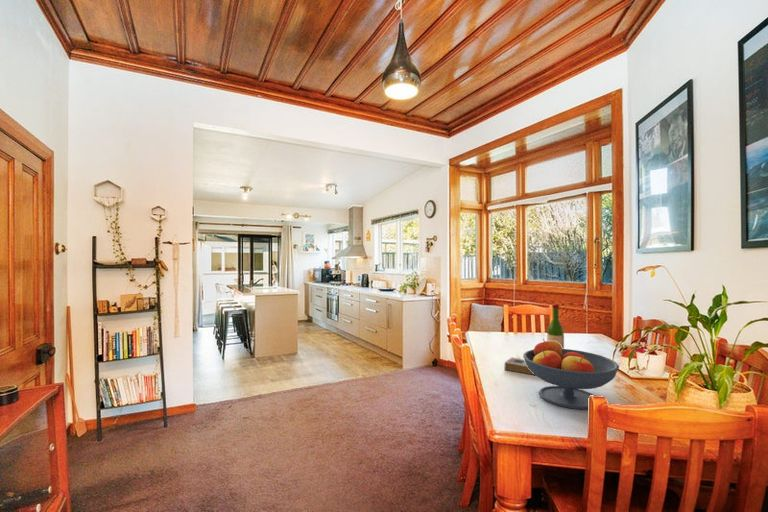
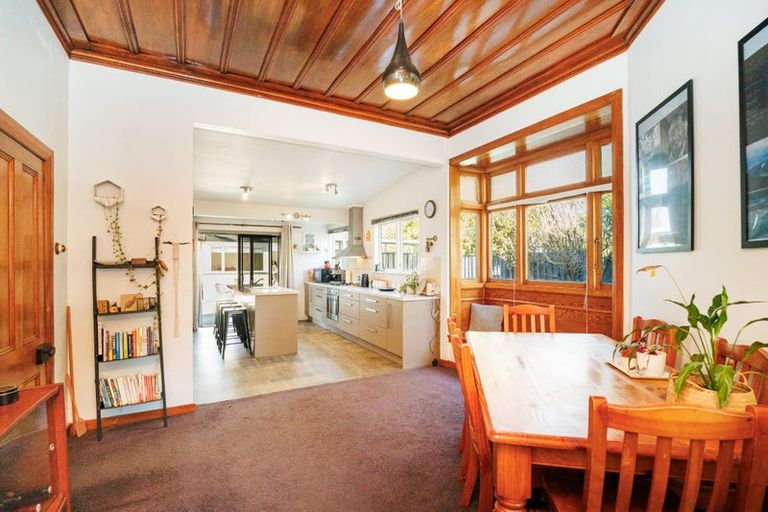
- book [503,356,536,376]
- fruit bowl [522,338,620,410]
- wine bottle [546,303,565,349]
